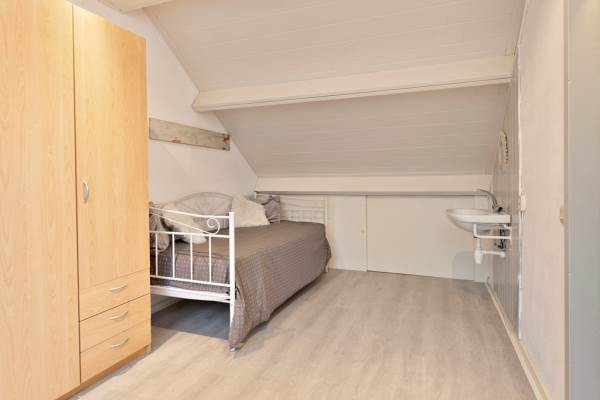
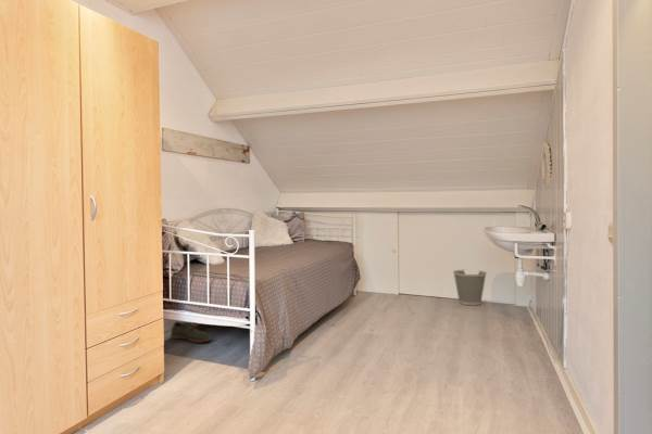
+ shoe [170,321,213,344]
+ wastebasket [452,269,488,306]
